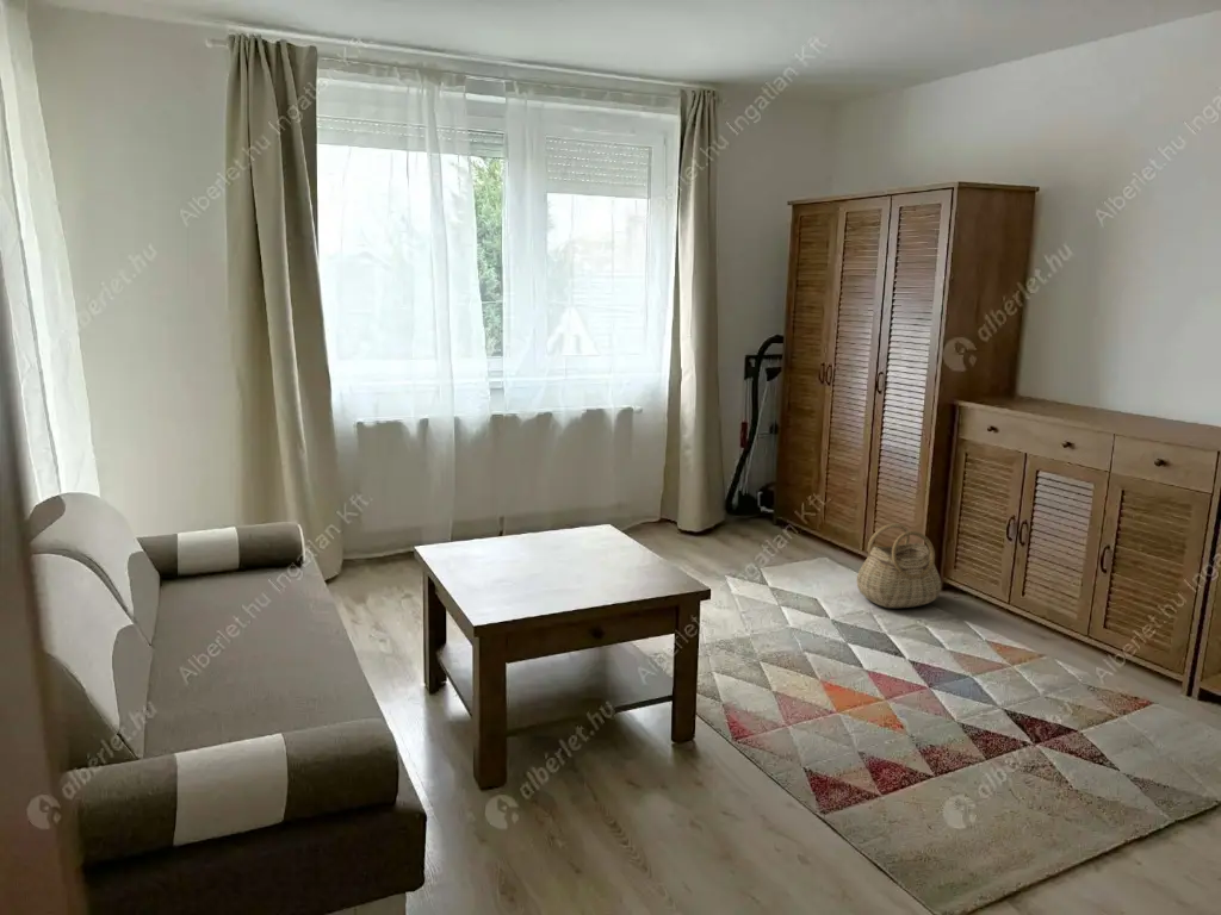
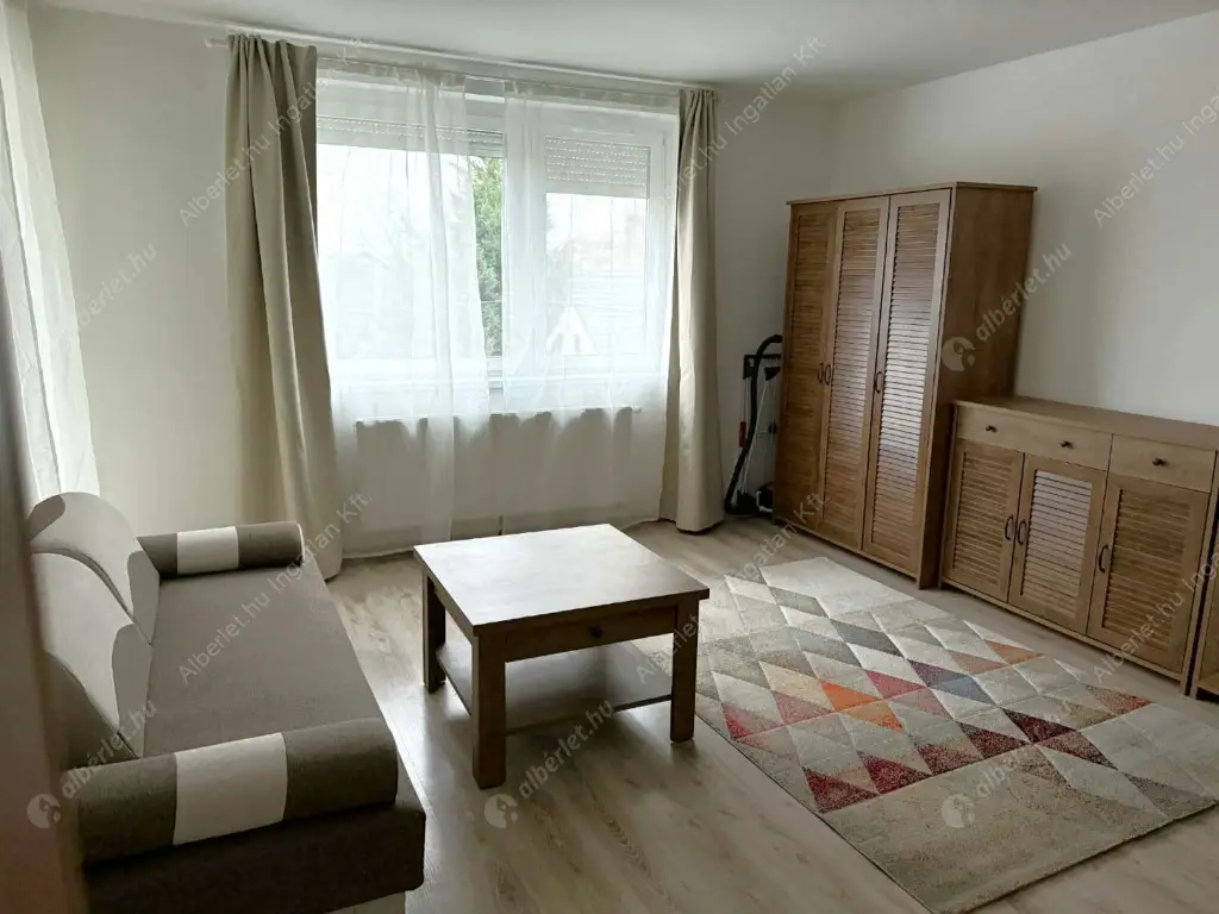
- basket [856,522,942,609]
